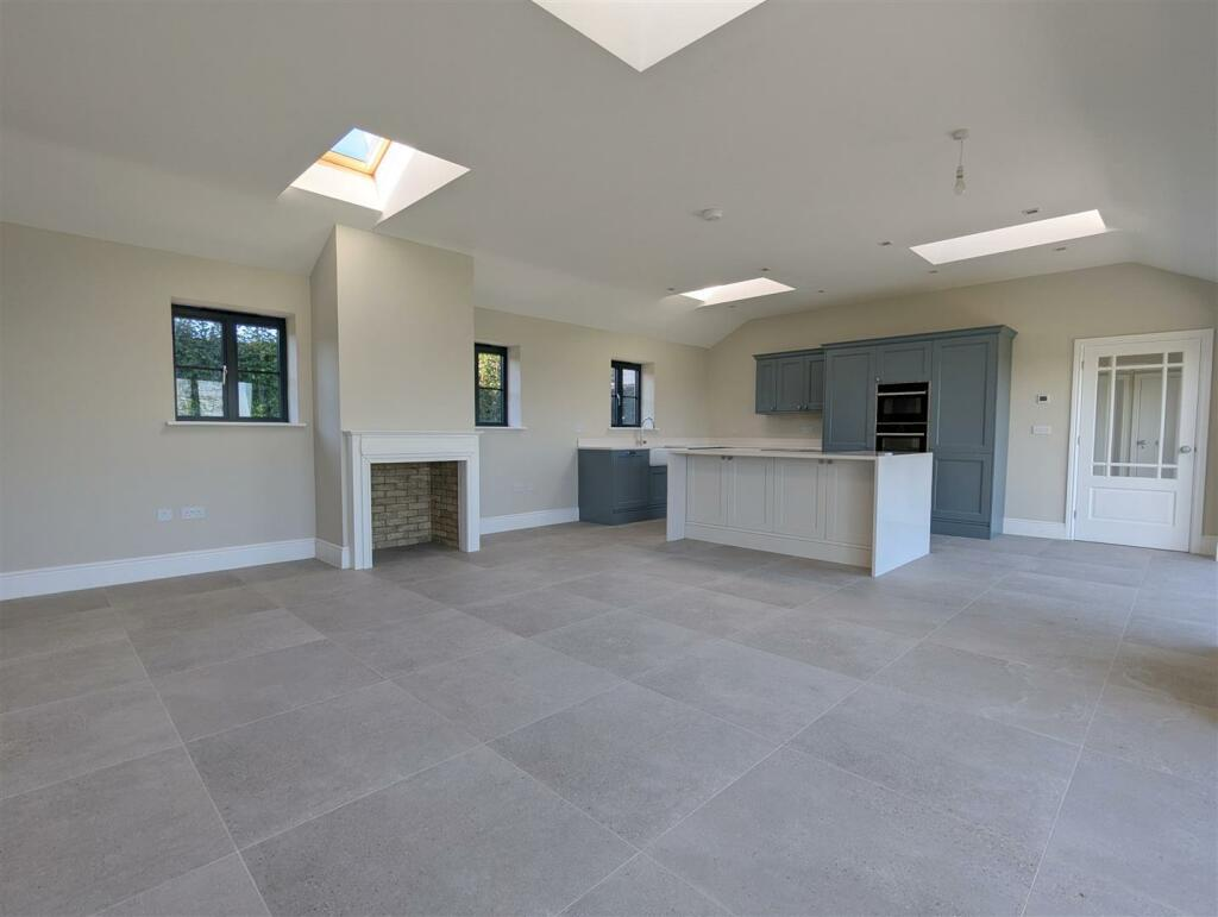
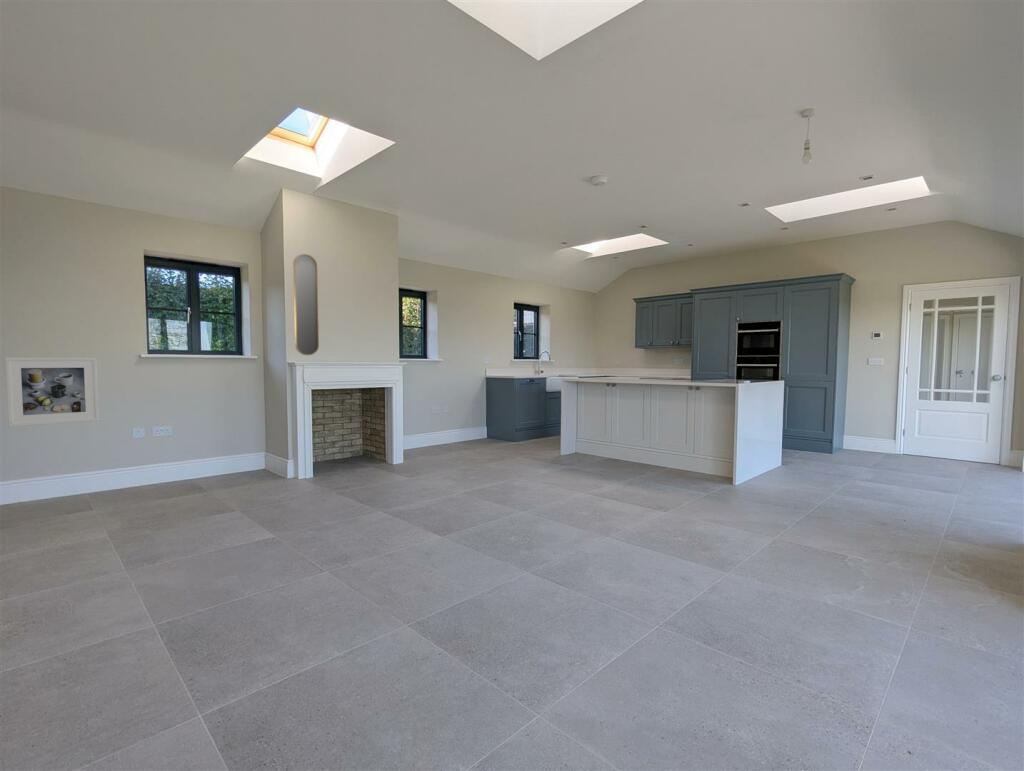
+ home mirror [292,253,320,356]
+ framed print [4,356,100,428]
